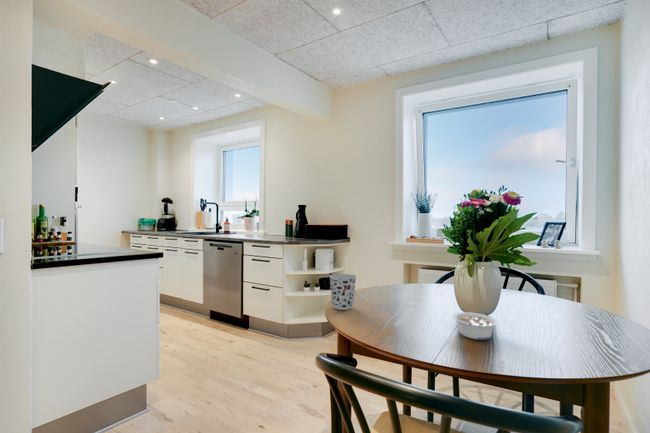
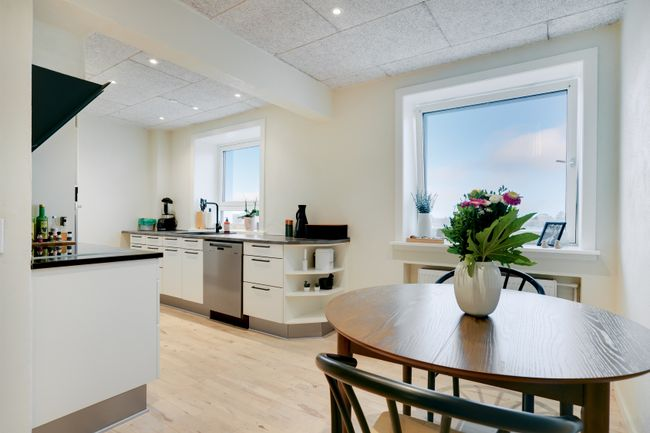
- legume [452,311,499,341]
- cup [328,273,358,311]
